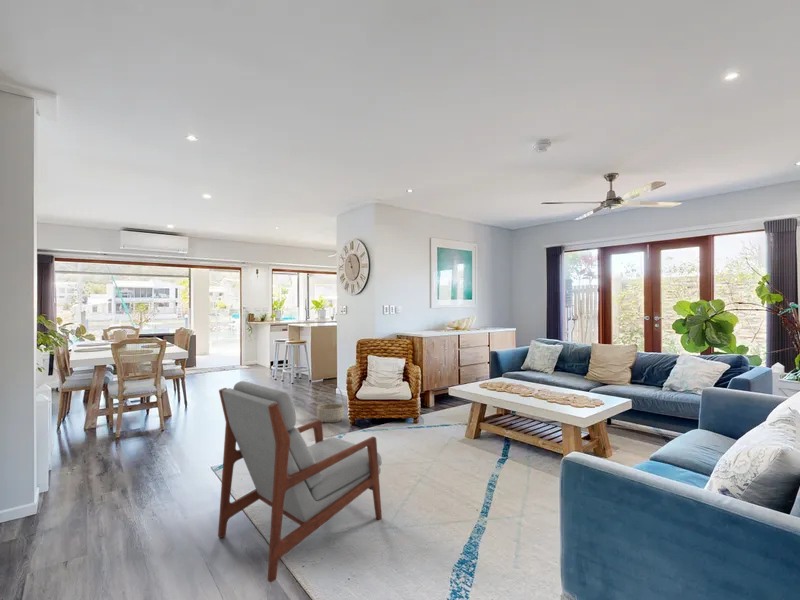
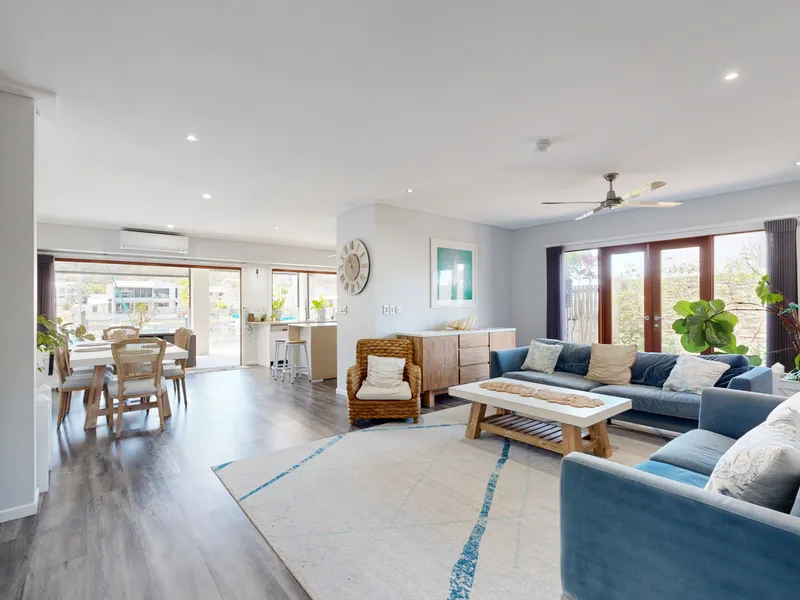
- armchair [217,380,383,583]
- basket [315,383,345,424]
